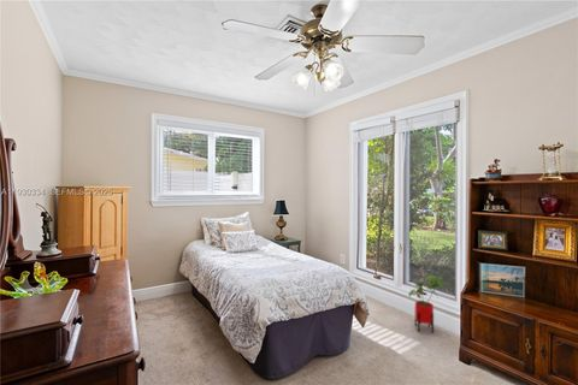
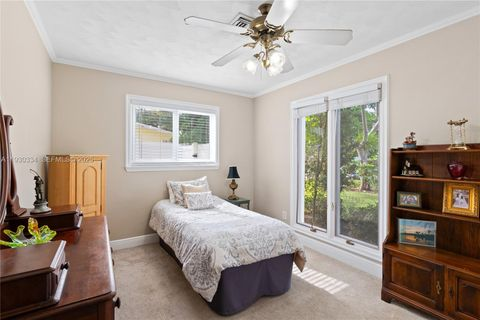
- house plant [407,274,449,334]
